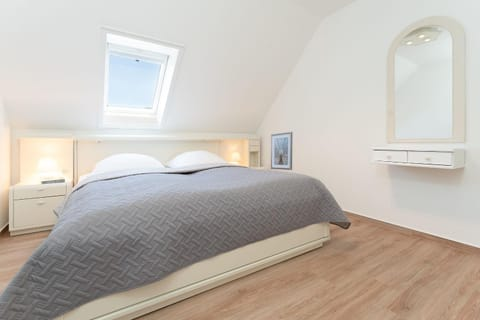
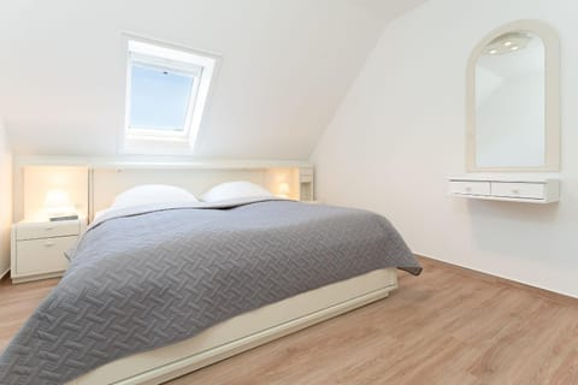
- picture frame [270,131,293,171]
